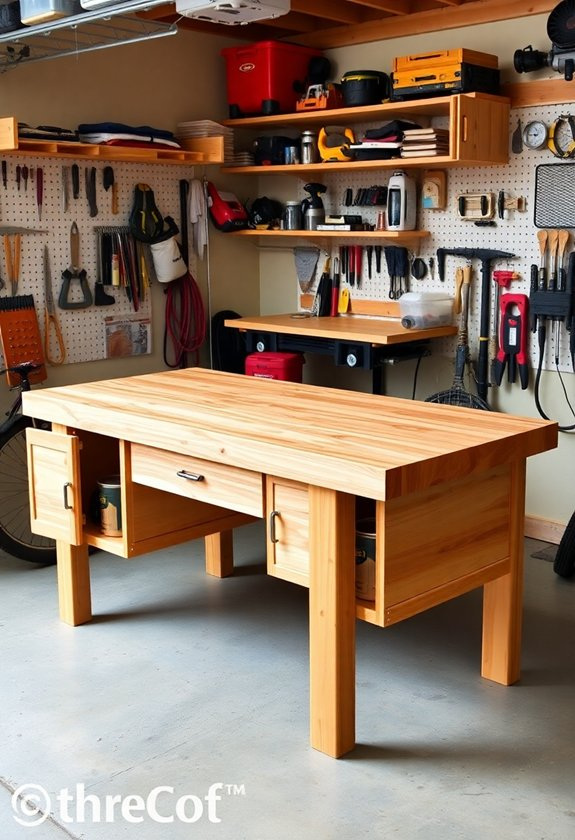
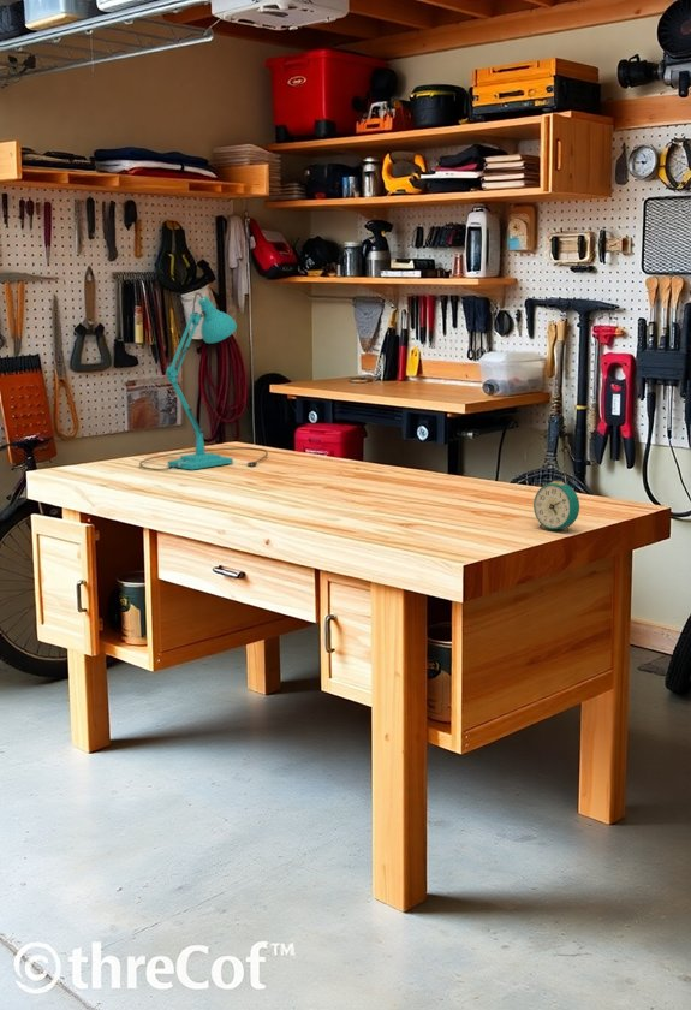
+ desk lamp [138,291,269,471]
+ alarm clock [532,480,580,534]
